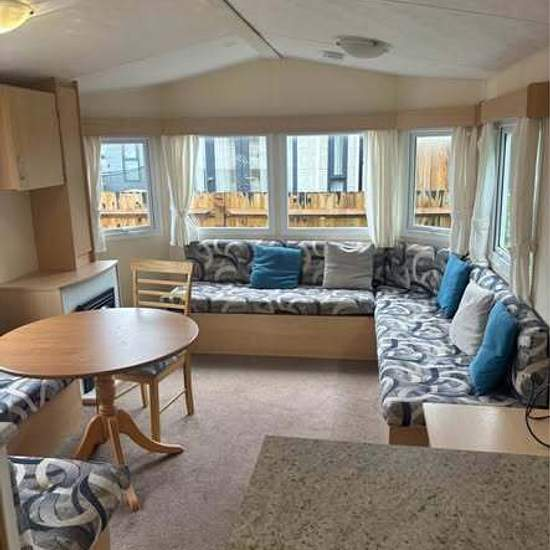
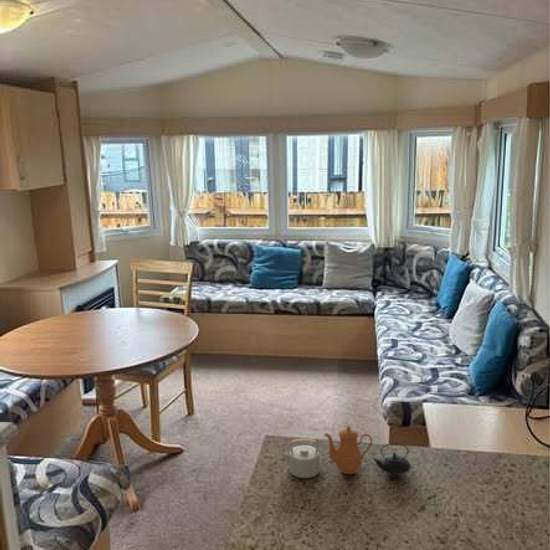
+ teapot [280,425,412,479]
